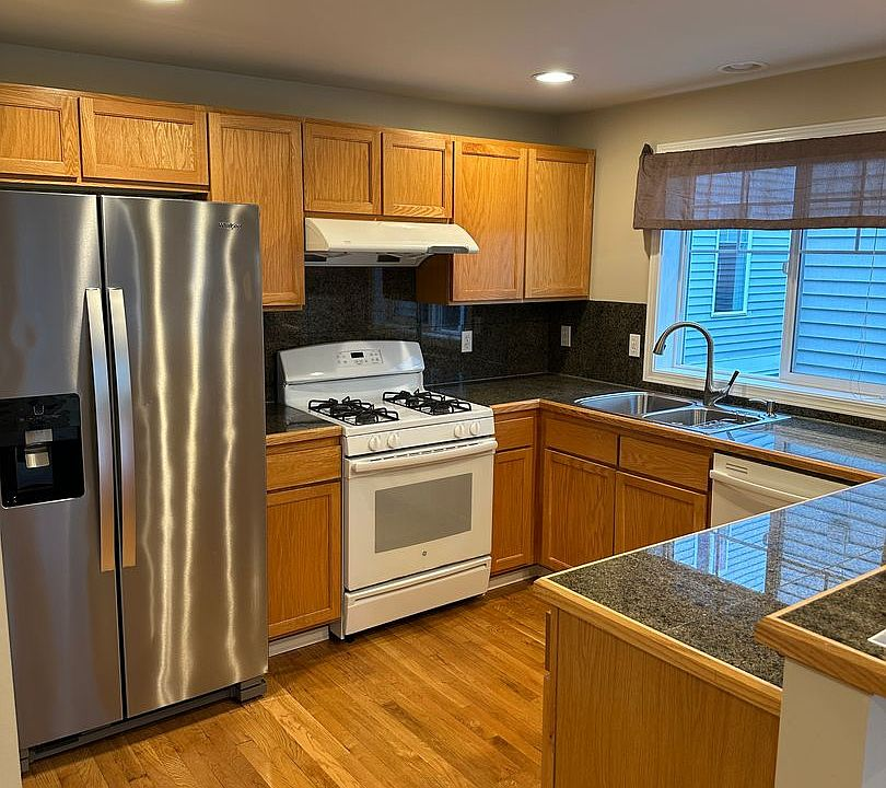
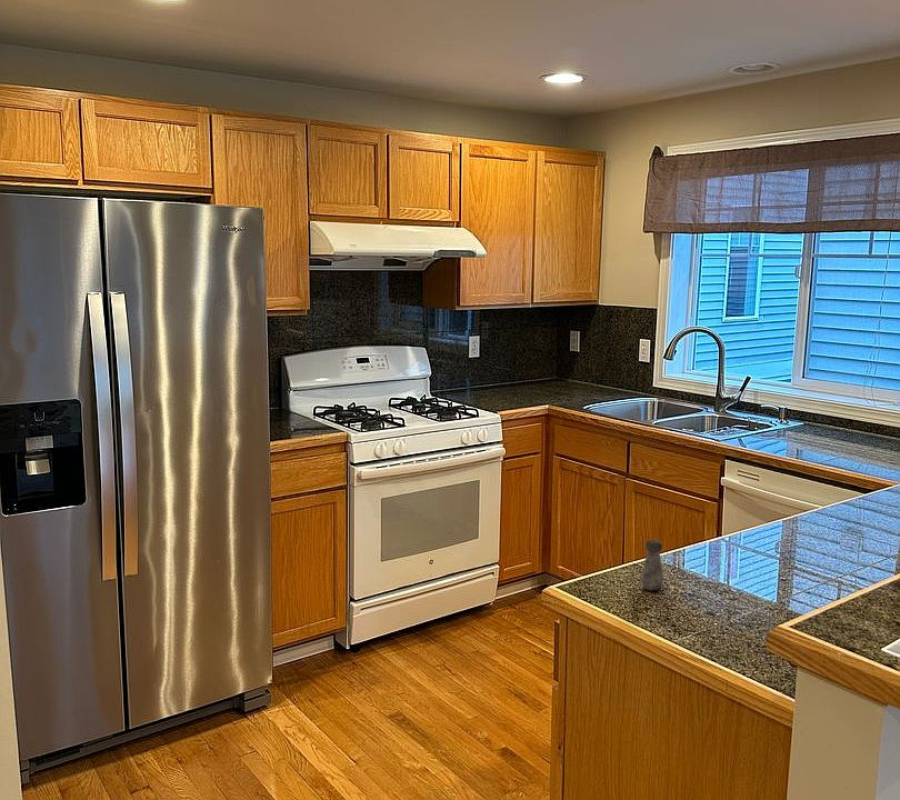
+ salt shaker [640,539,664,591]
